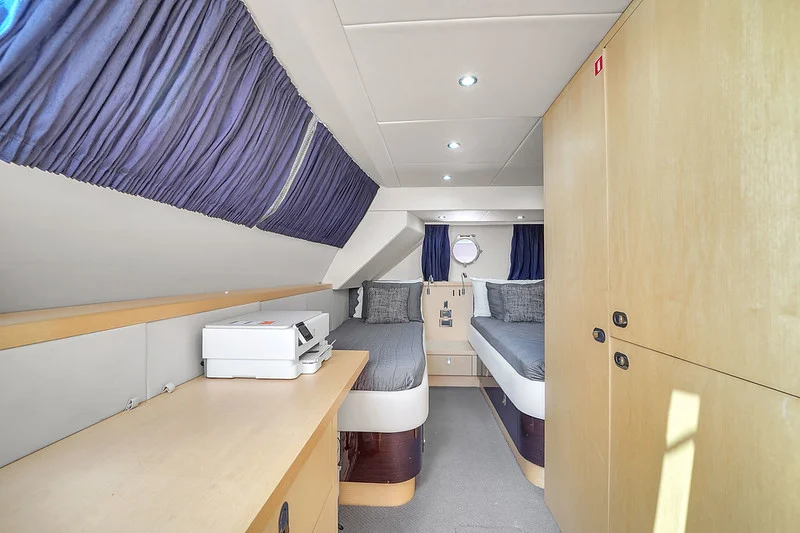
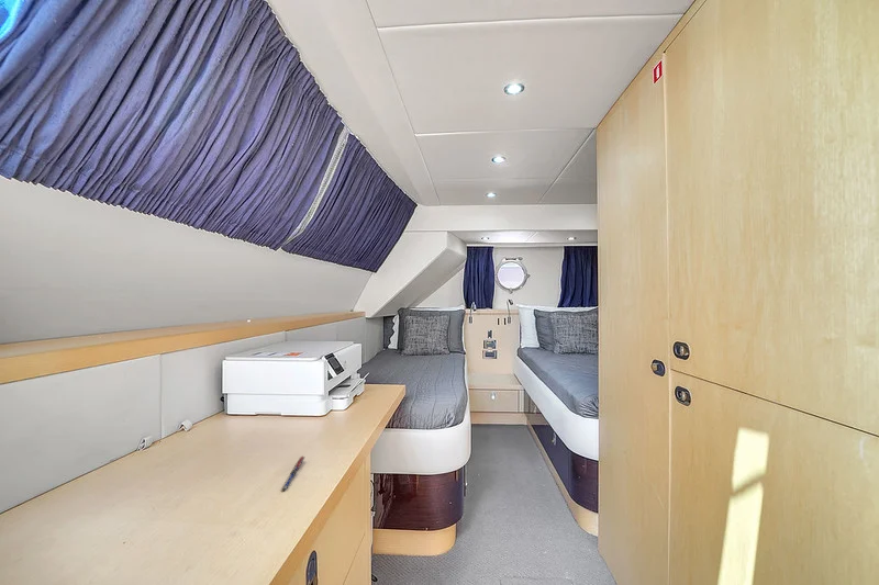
+ pen [279,455,305,492]
